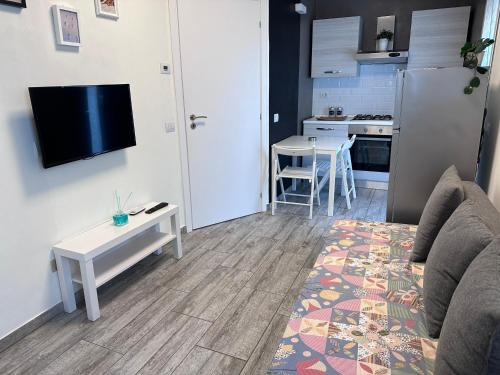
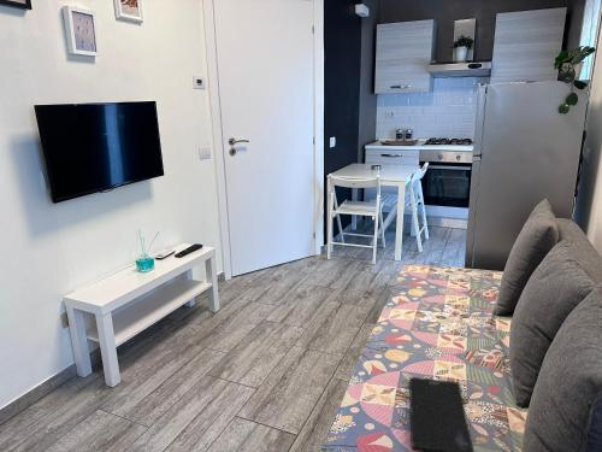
+ smartphone [408,376,476,452]
